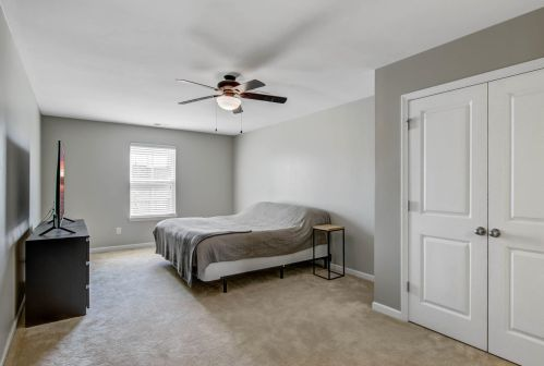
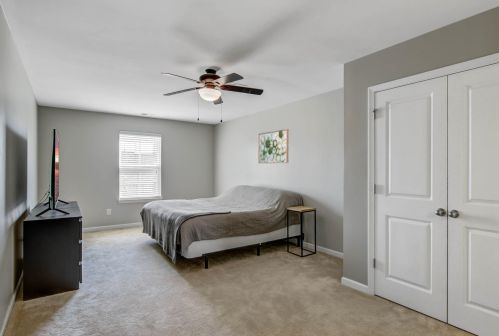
+ wall art [257,128,290,164]
